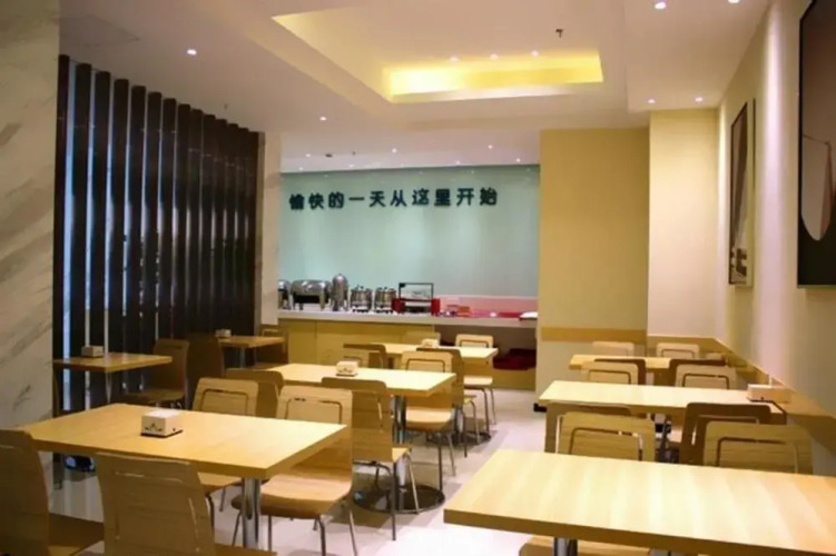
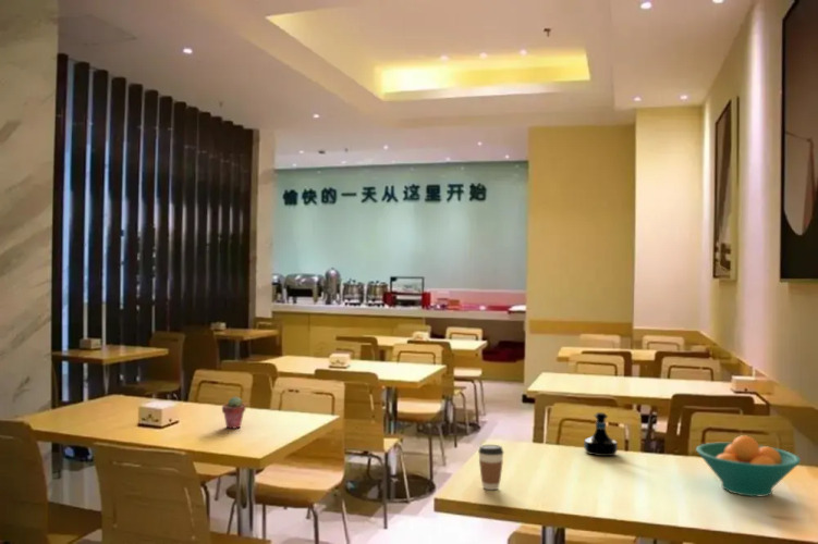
+ fruit bowl [695,434,802,497]
+ coffee cup [477,444,504,491]
+ potted succulent [221,395,246,430]
+ tequila bottle [583,411,619,457]
